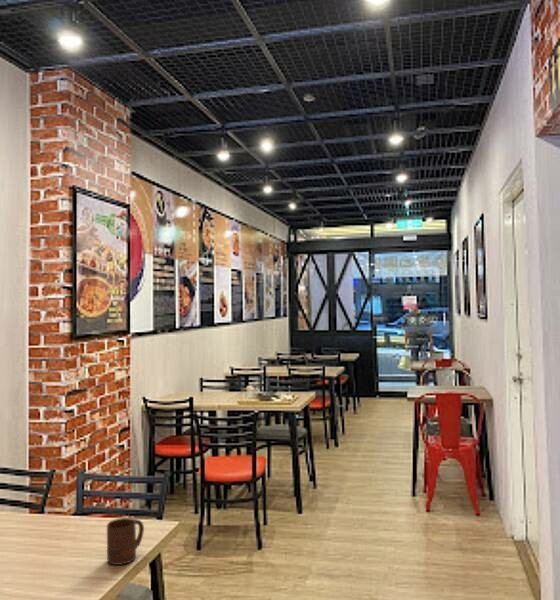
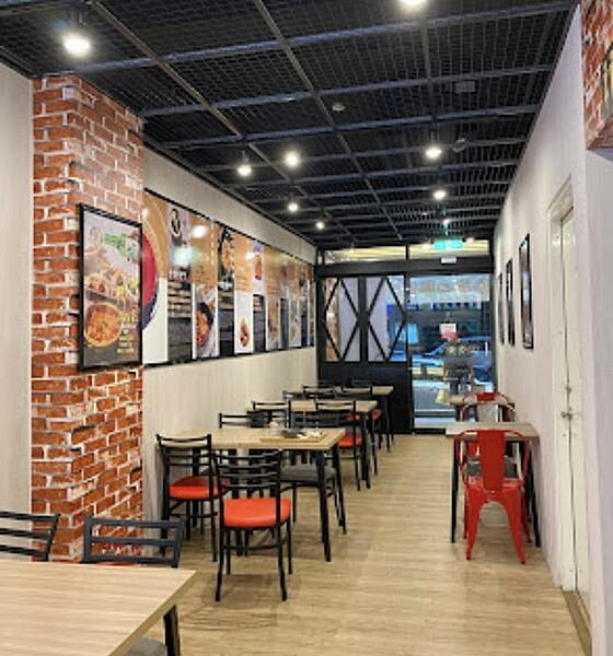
- cup [106,517,145,566]
